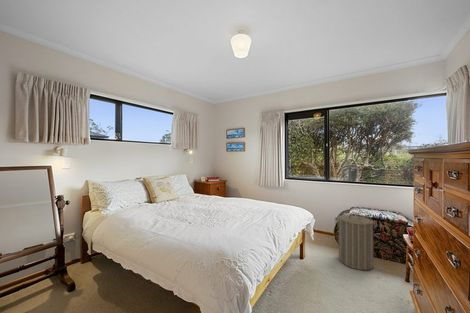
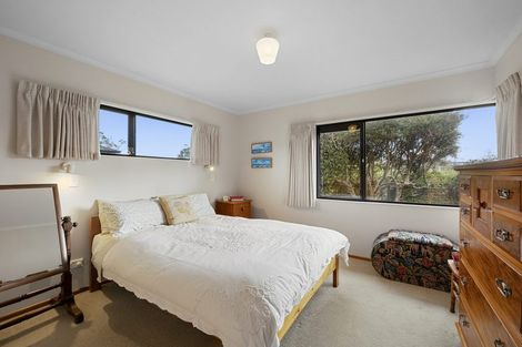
- laundry hamper [334,211,379,271]
